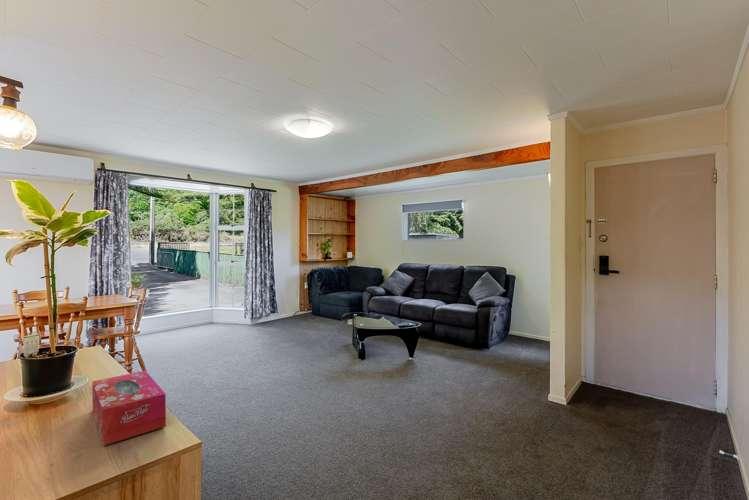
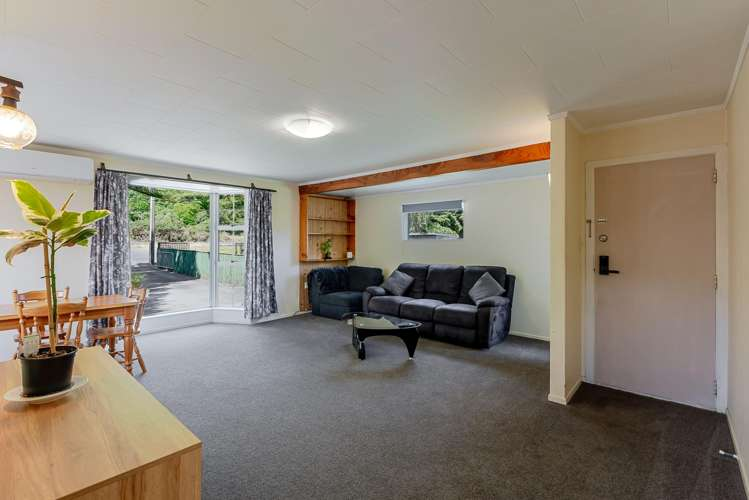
- tissue box [91,370,167,447]
